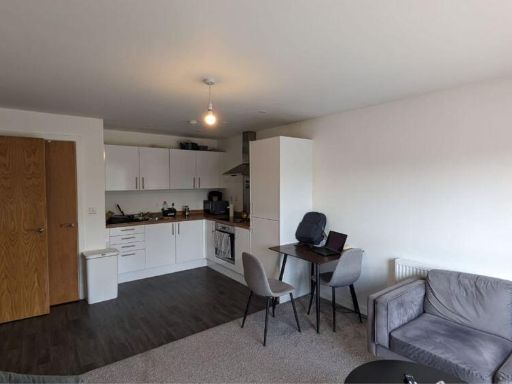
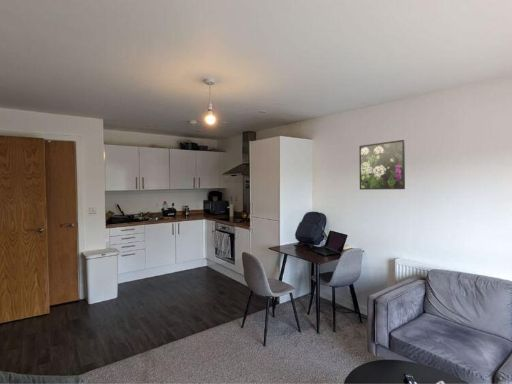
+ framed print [358,139,406,191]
